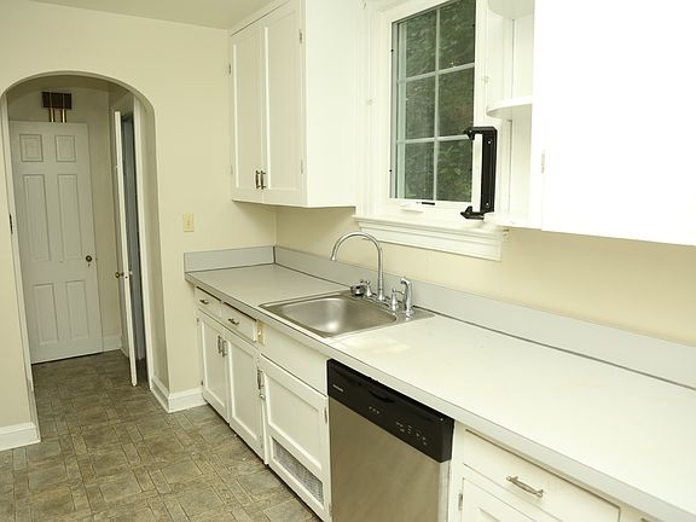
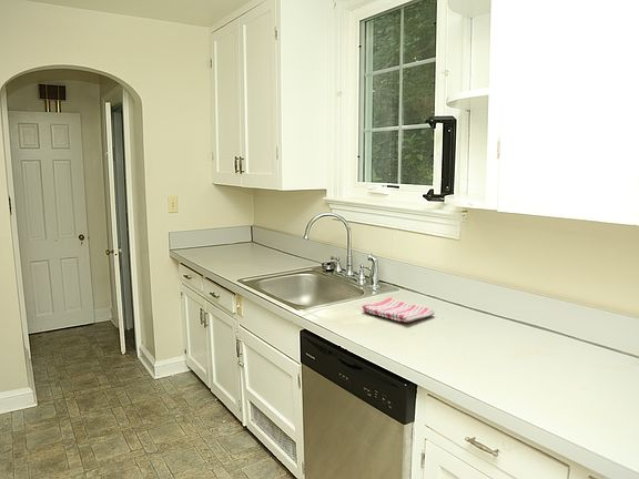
+ dish towel [362,296,436,323]
